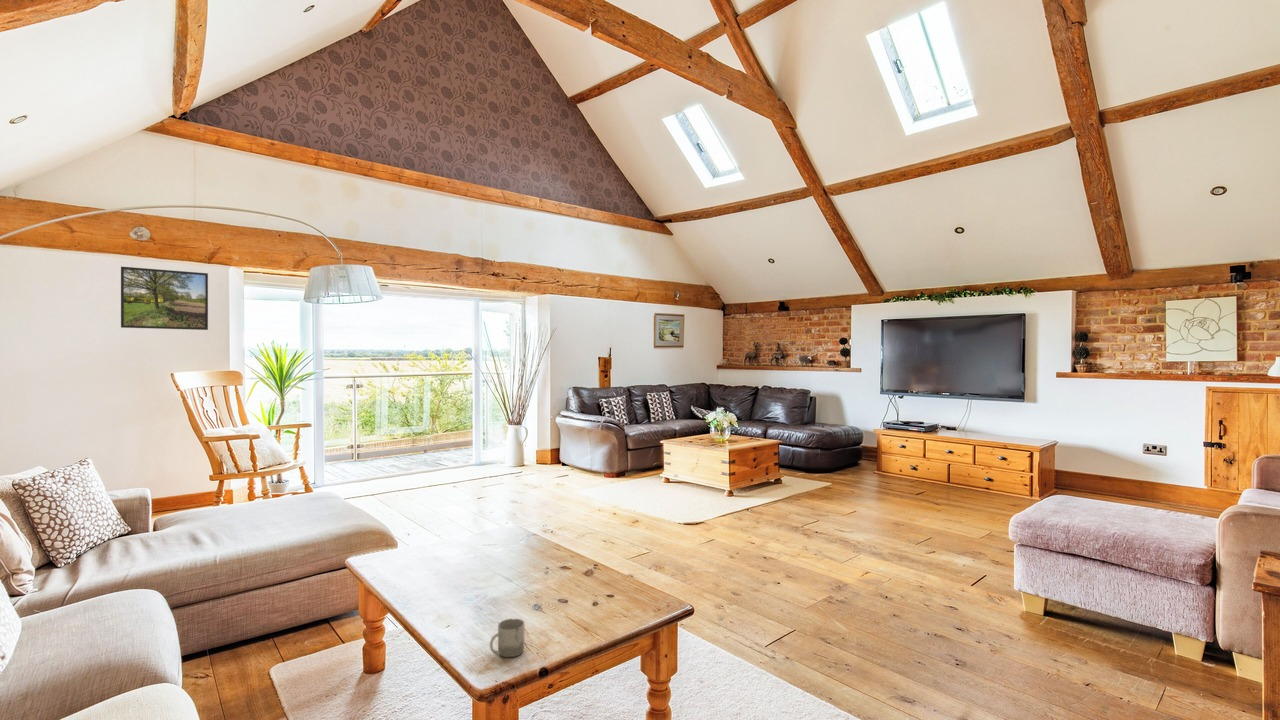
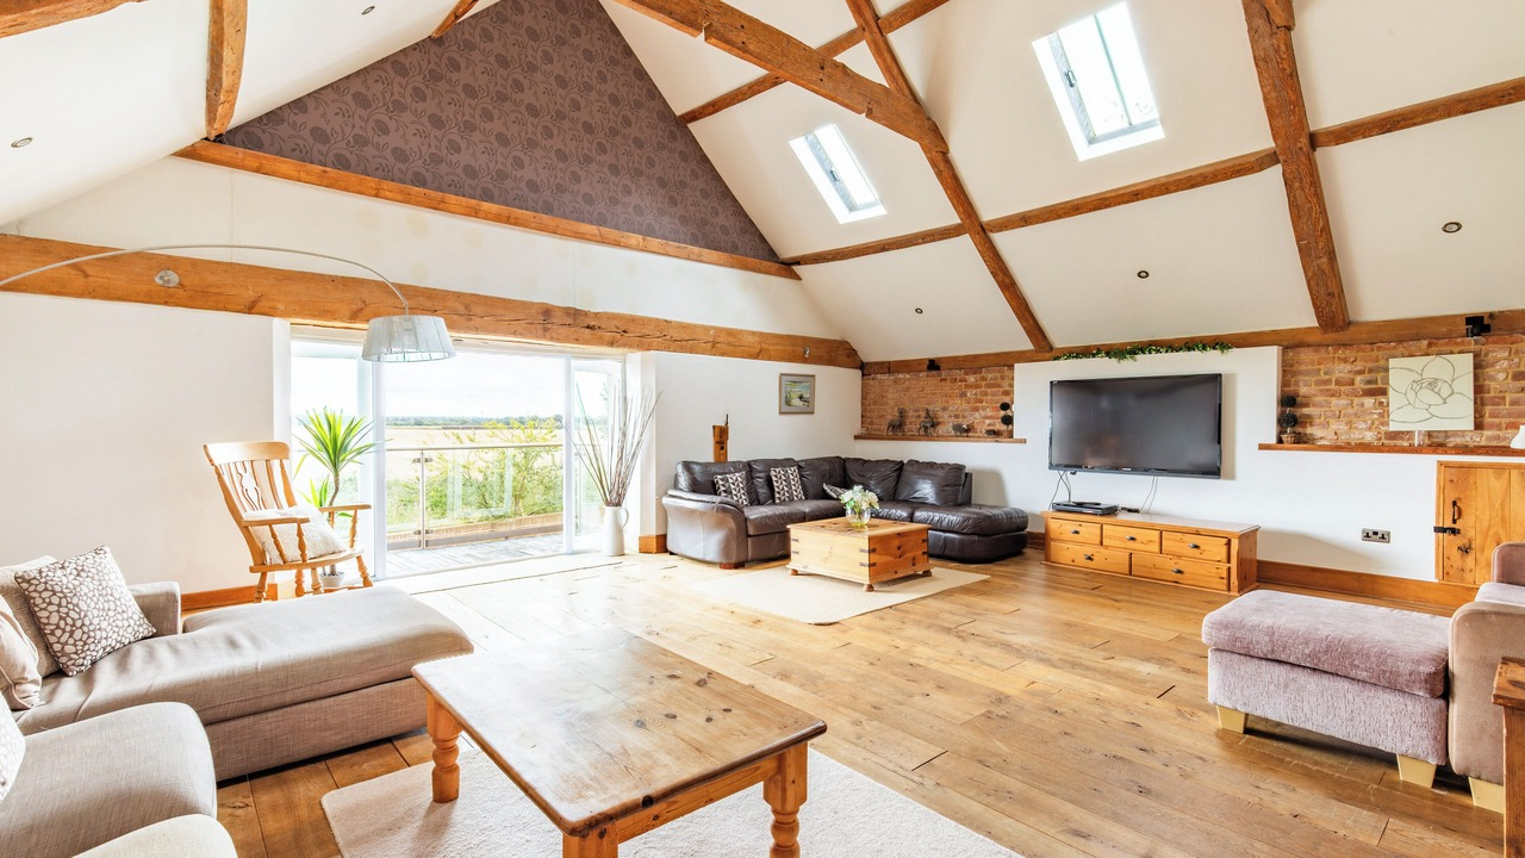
- cup [489,618,525,658]
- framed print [120,266,209,331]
